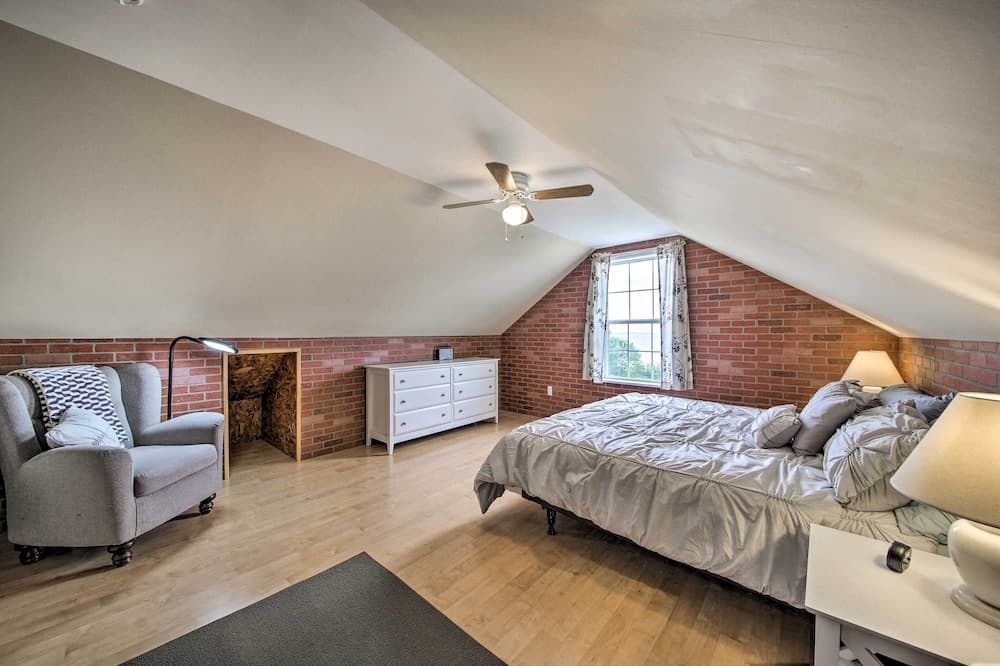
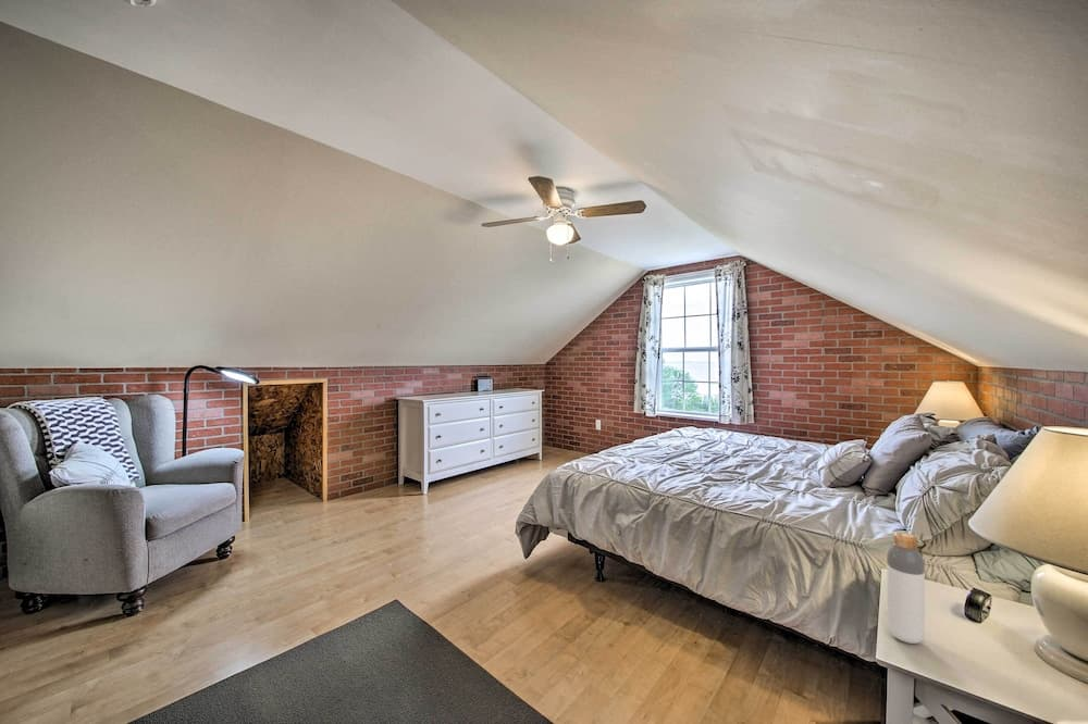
+ bottle [886,532,926,645]
